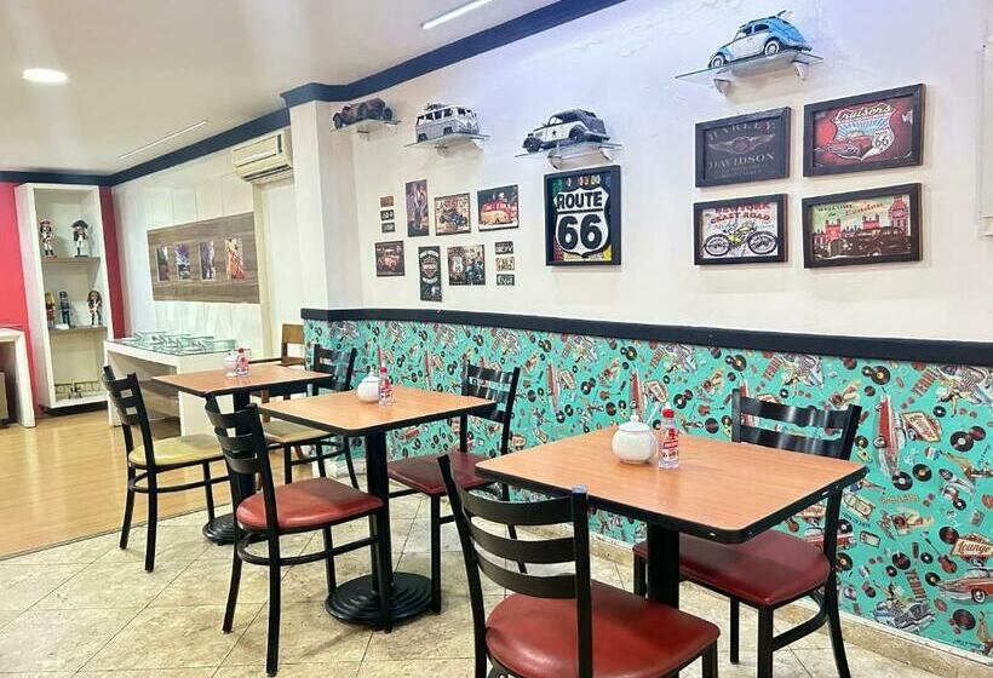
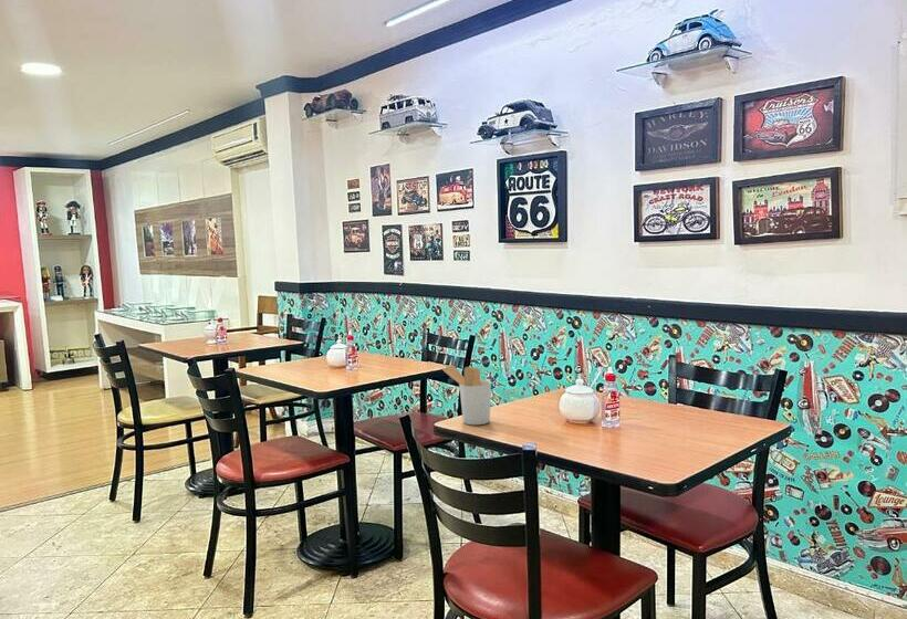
+ utensil holder [441,364,492,426]
